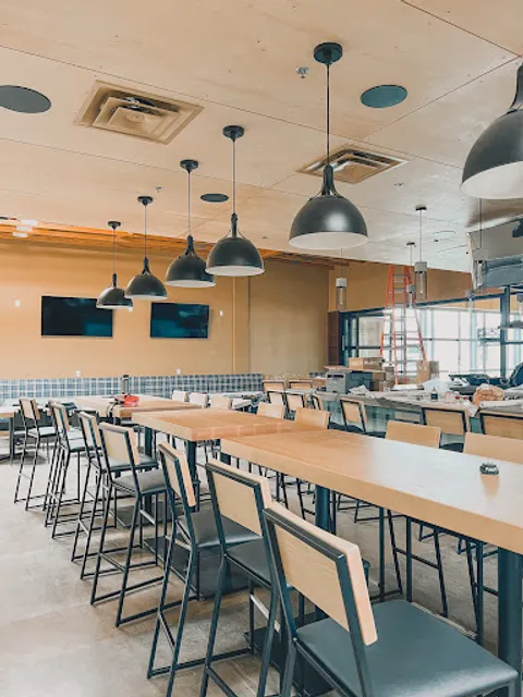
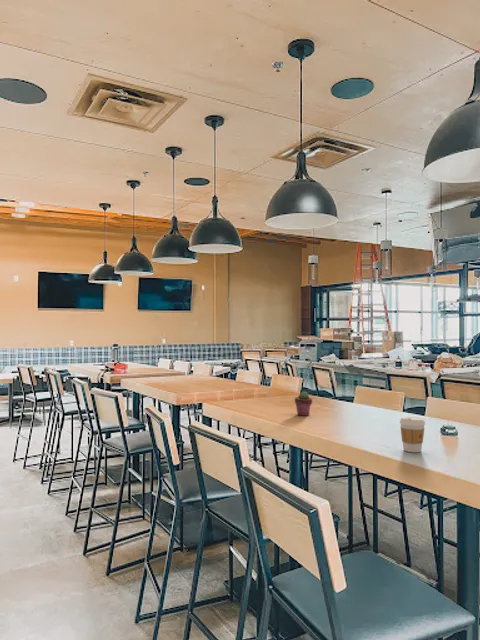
+ potted succulent [294,391,313,417]
+ coffee cup [399,416,426,453]
